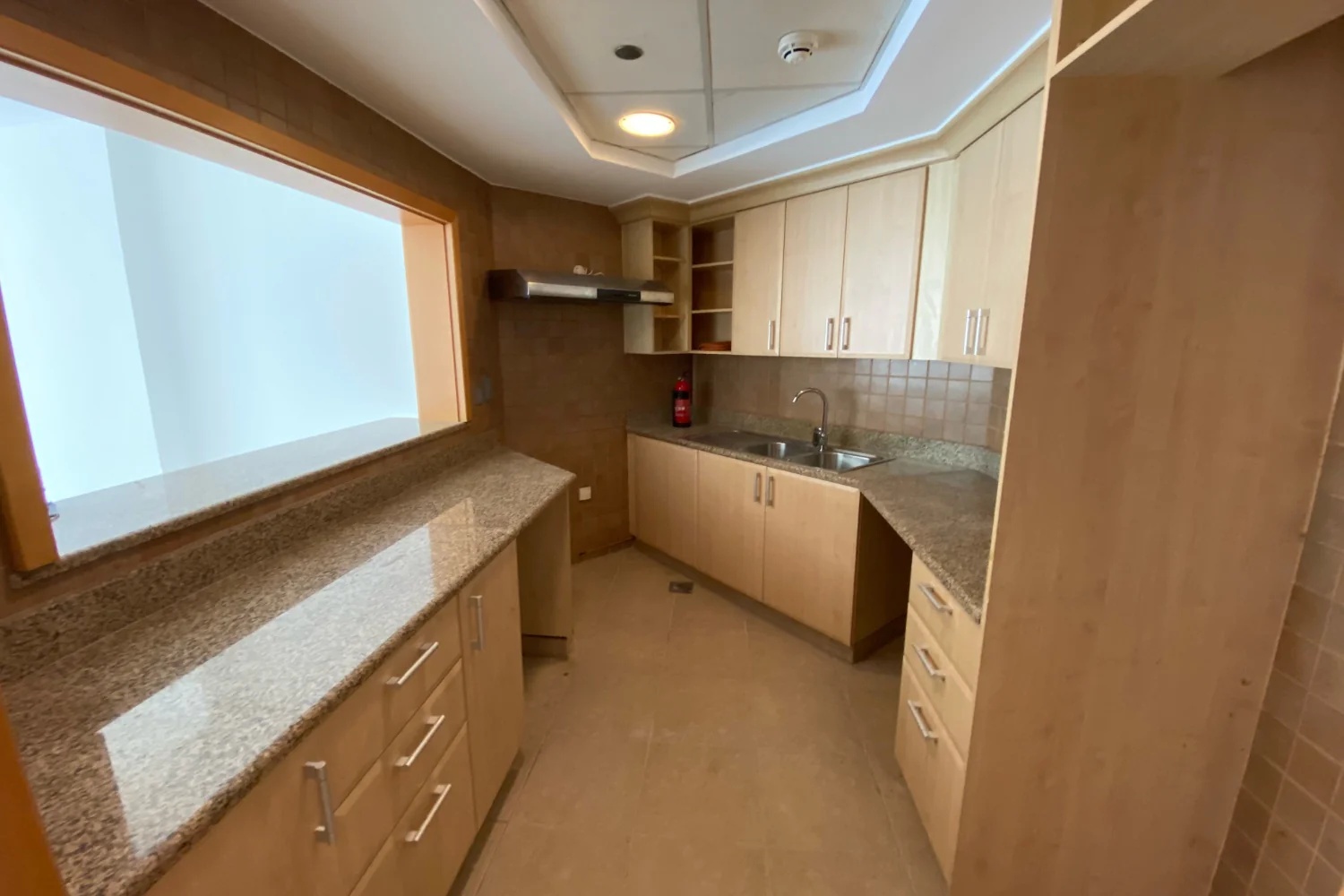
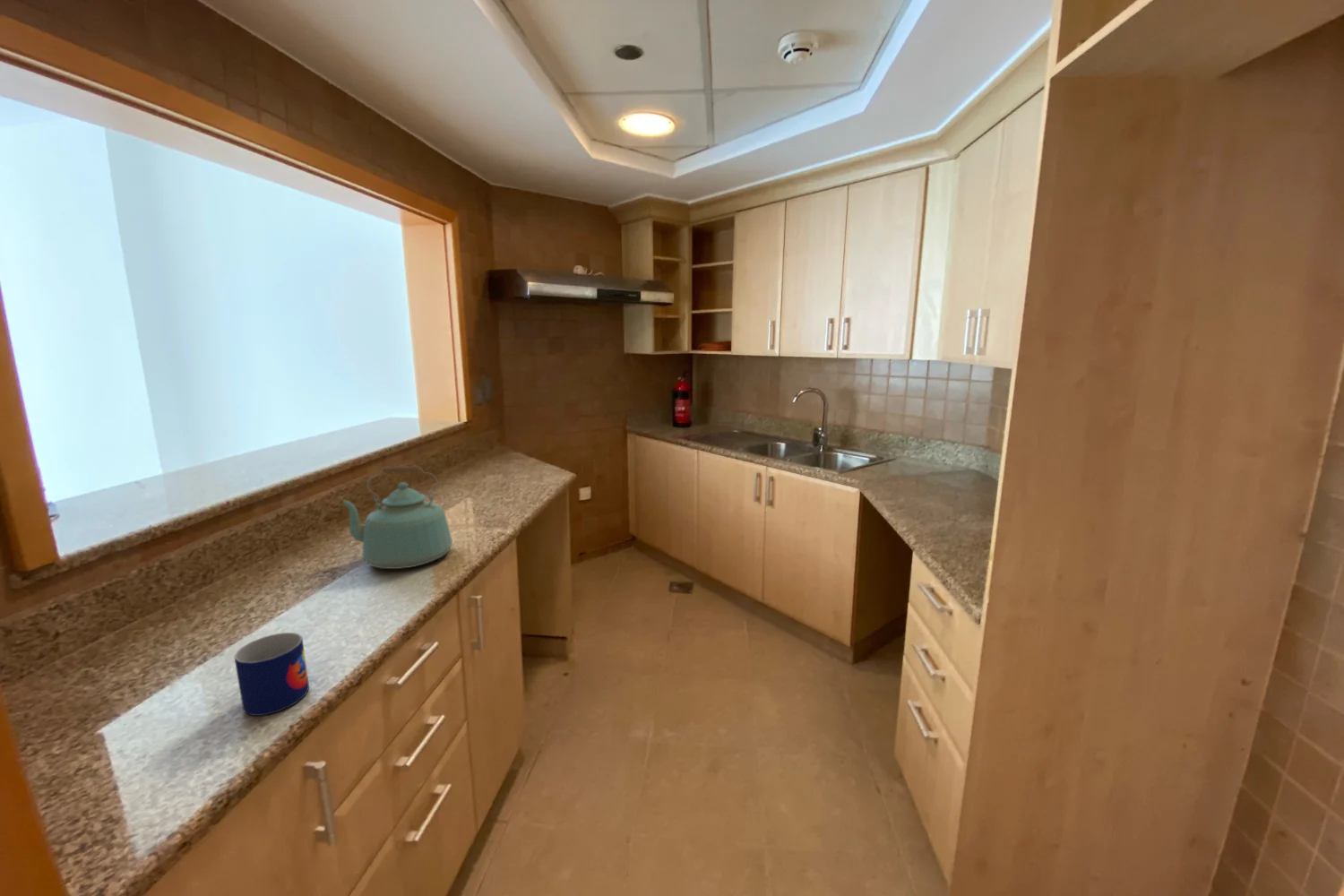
+ mug [233,632,310,717]
+ kettle [340,464,453,570]
